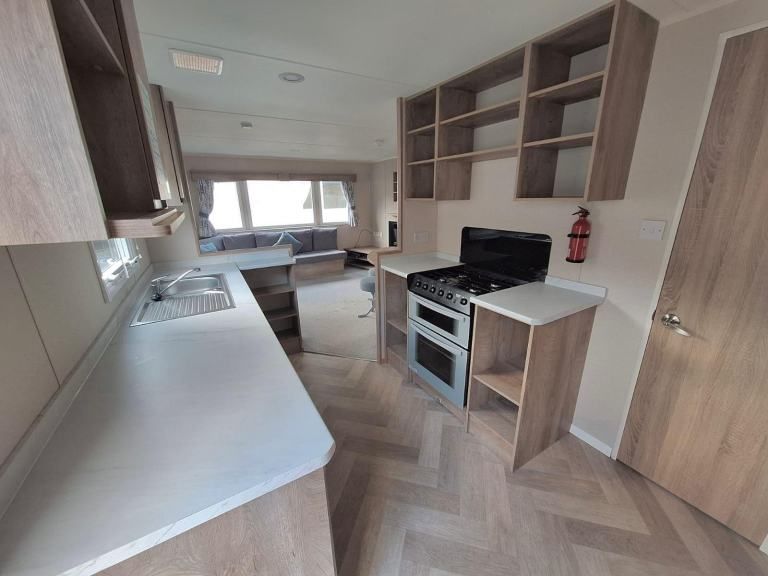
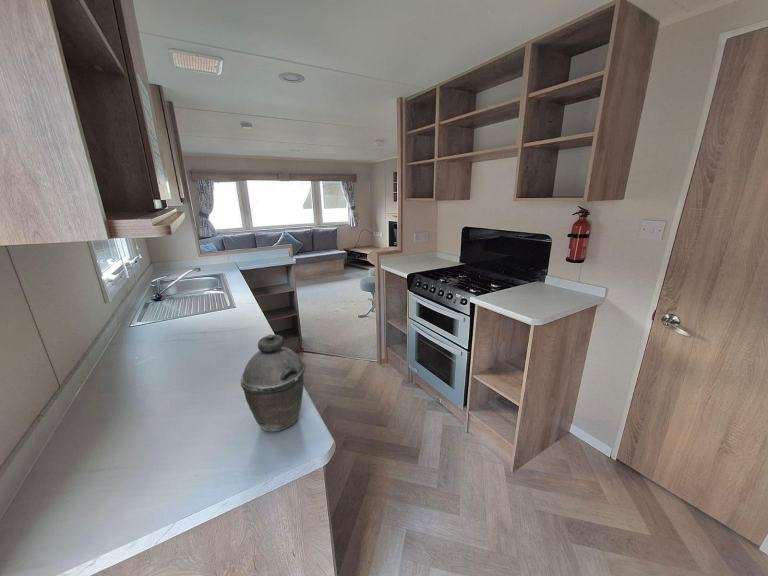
+ kettle [240,333,306,433]
